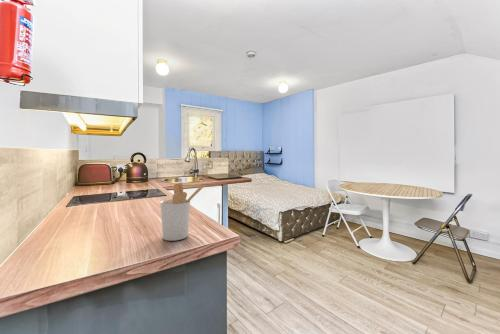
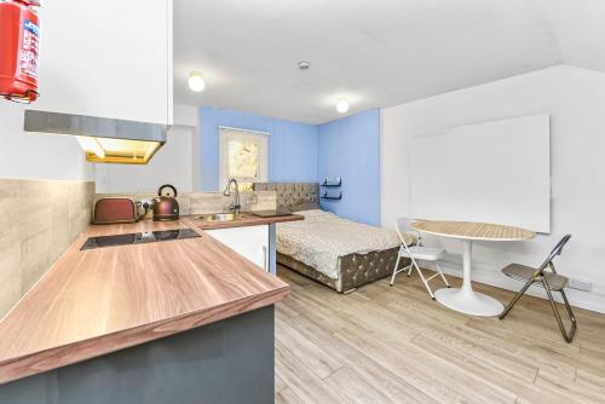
- utensil holder [159,182,205,242]
